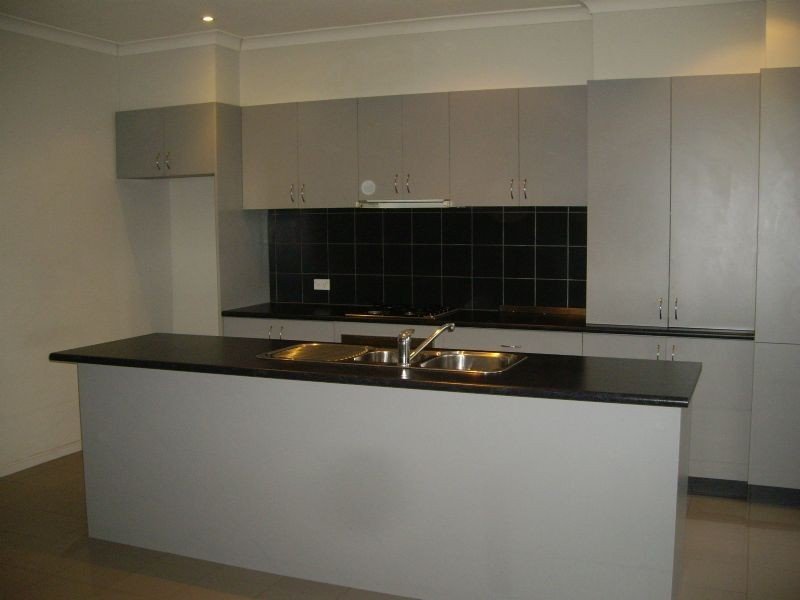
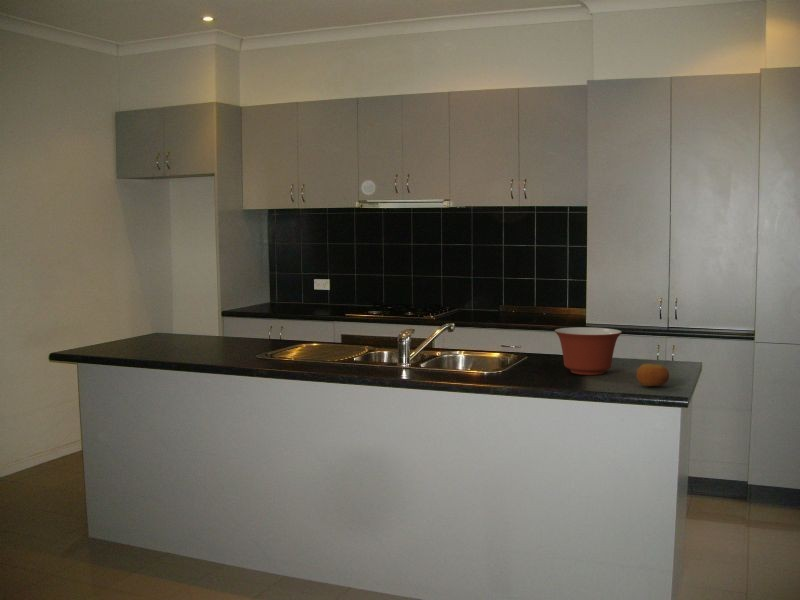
+ fruit [635,363,670,387]
+ mixing bowl [554,326,623,376]
